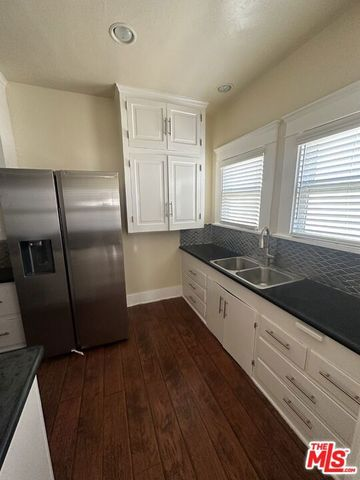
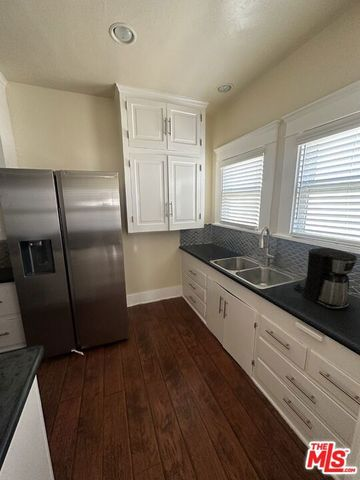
+ coffee maker [293,247,358,310]
